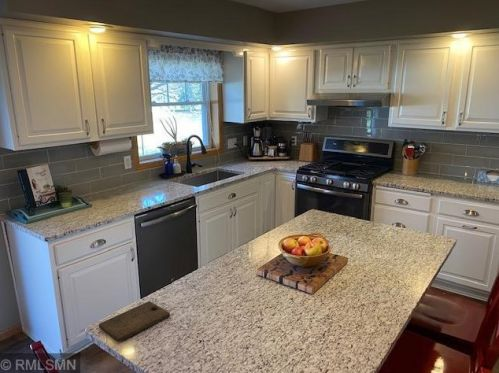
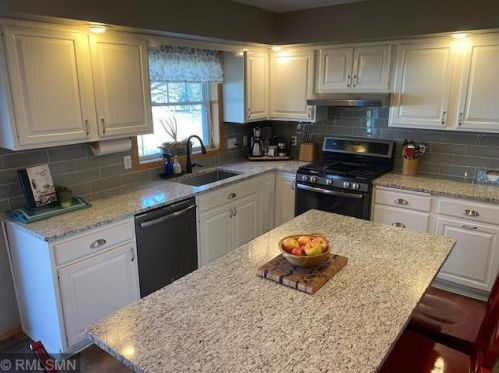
- cutting board [98,300,171,343]
